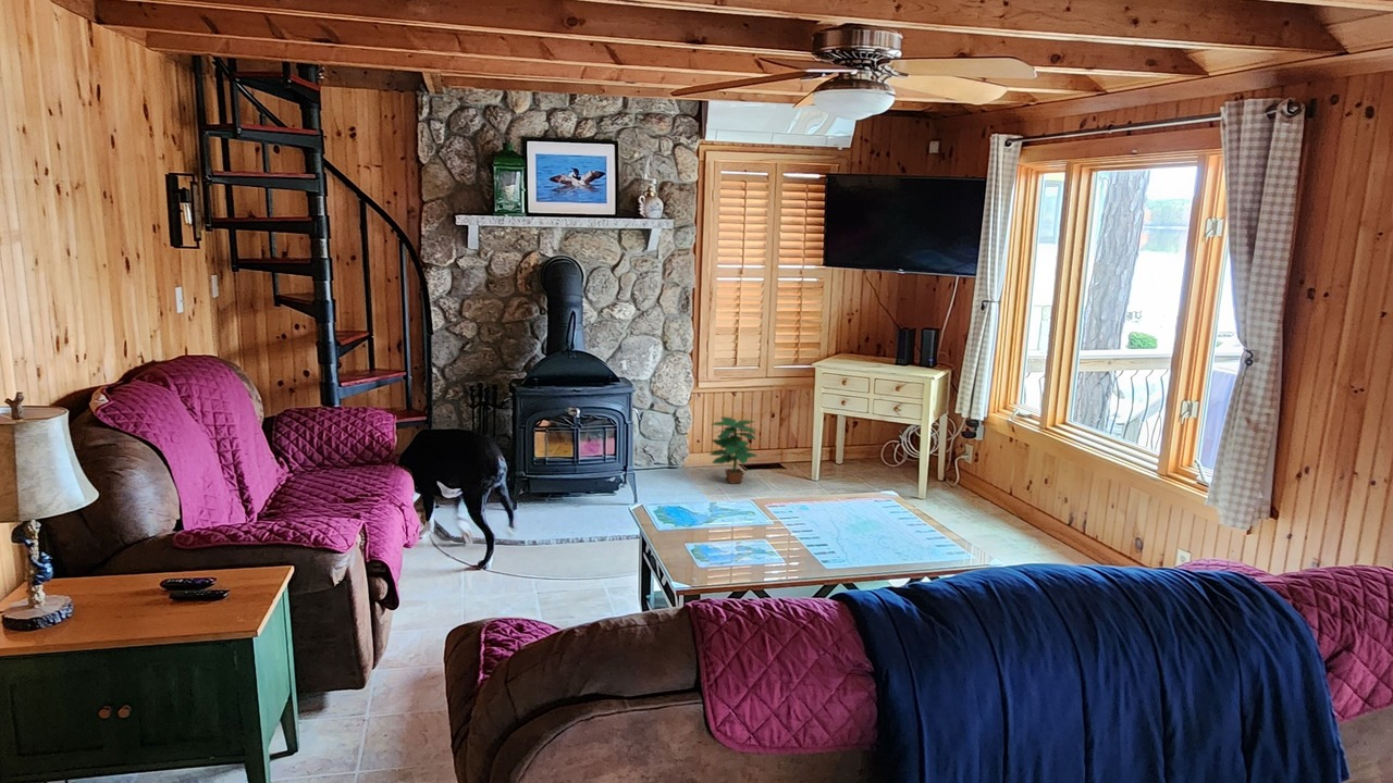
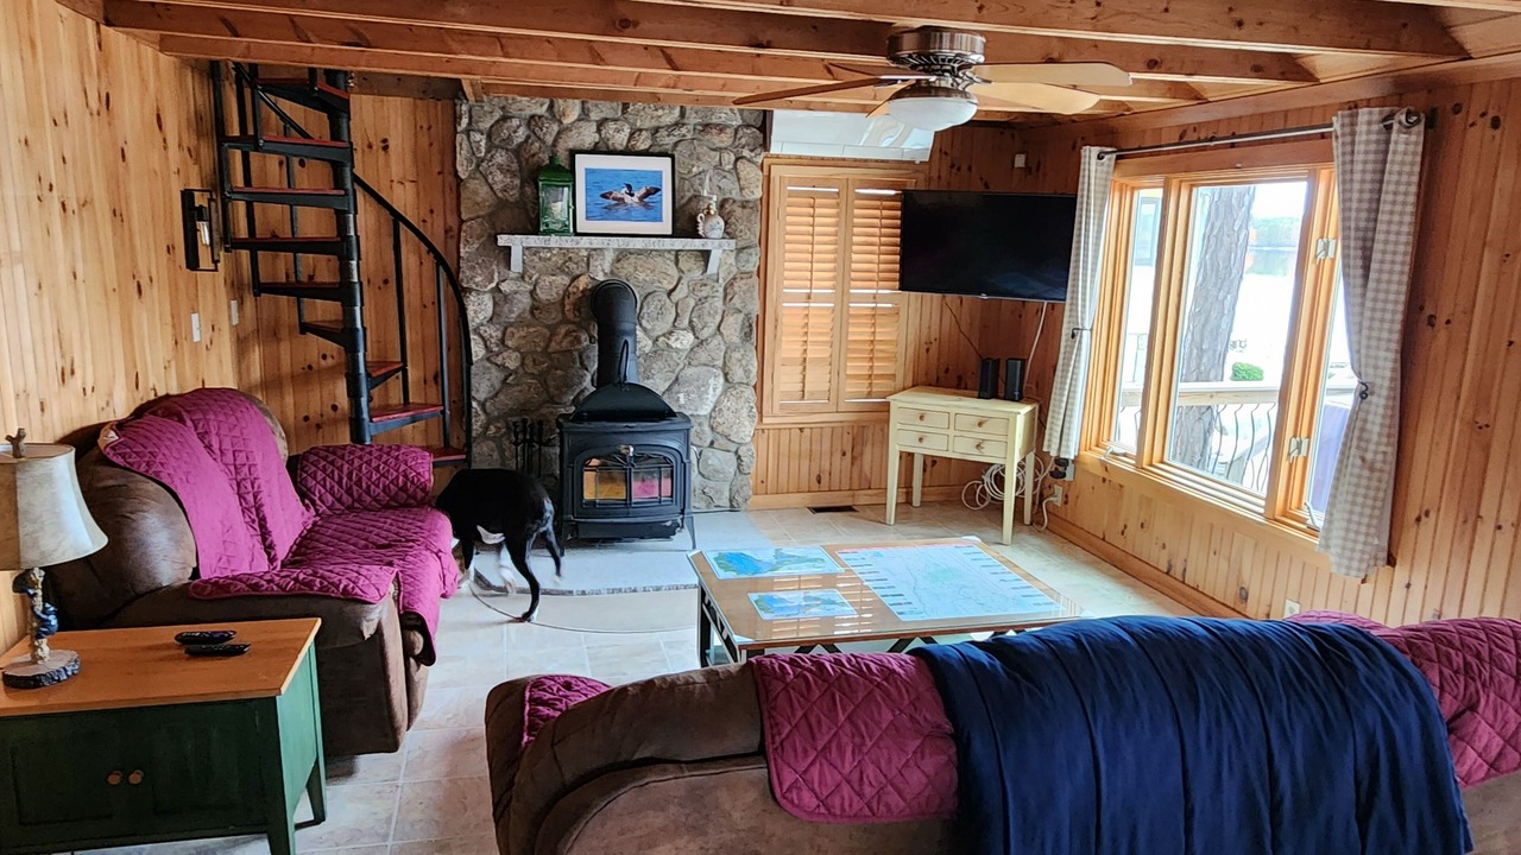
- potted plant [708,415,760,485]
